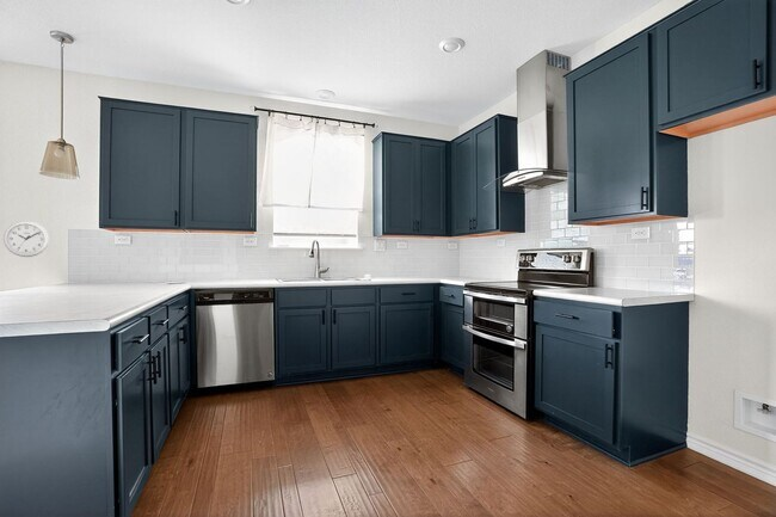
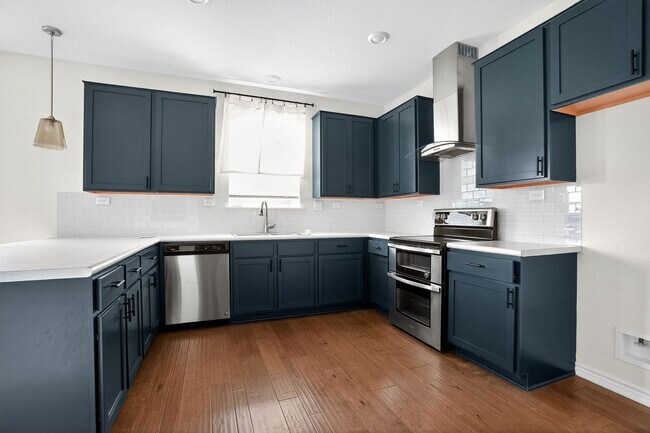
- wall clock [2,220,50,258]
